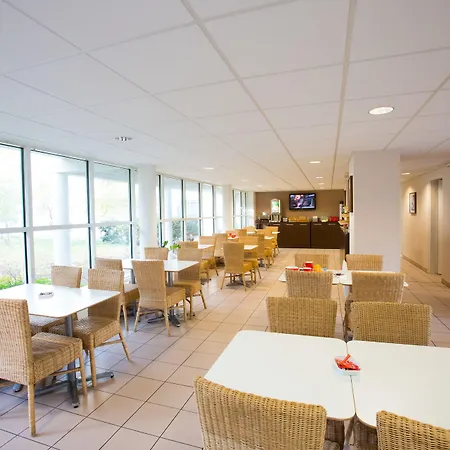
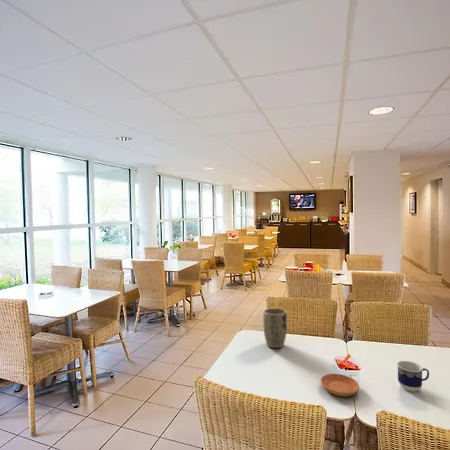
+ cup [396,360,430,393]
+ plant pot [262,307,288,349]
+ saucer [320,373,360,398]
